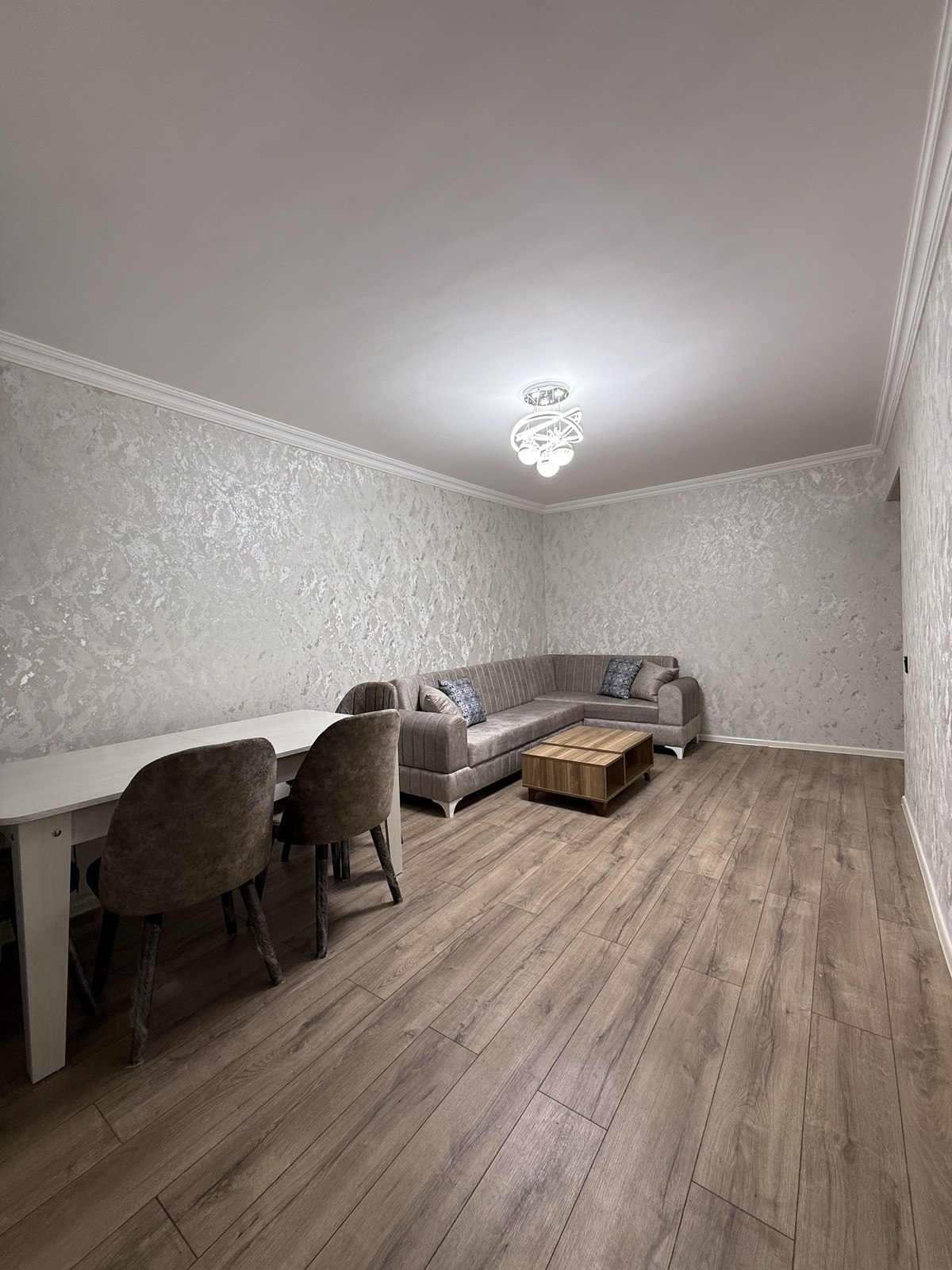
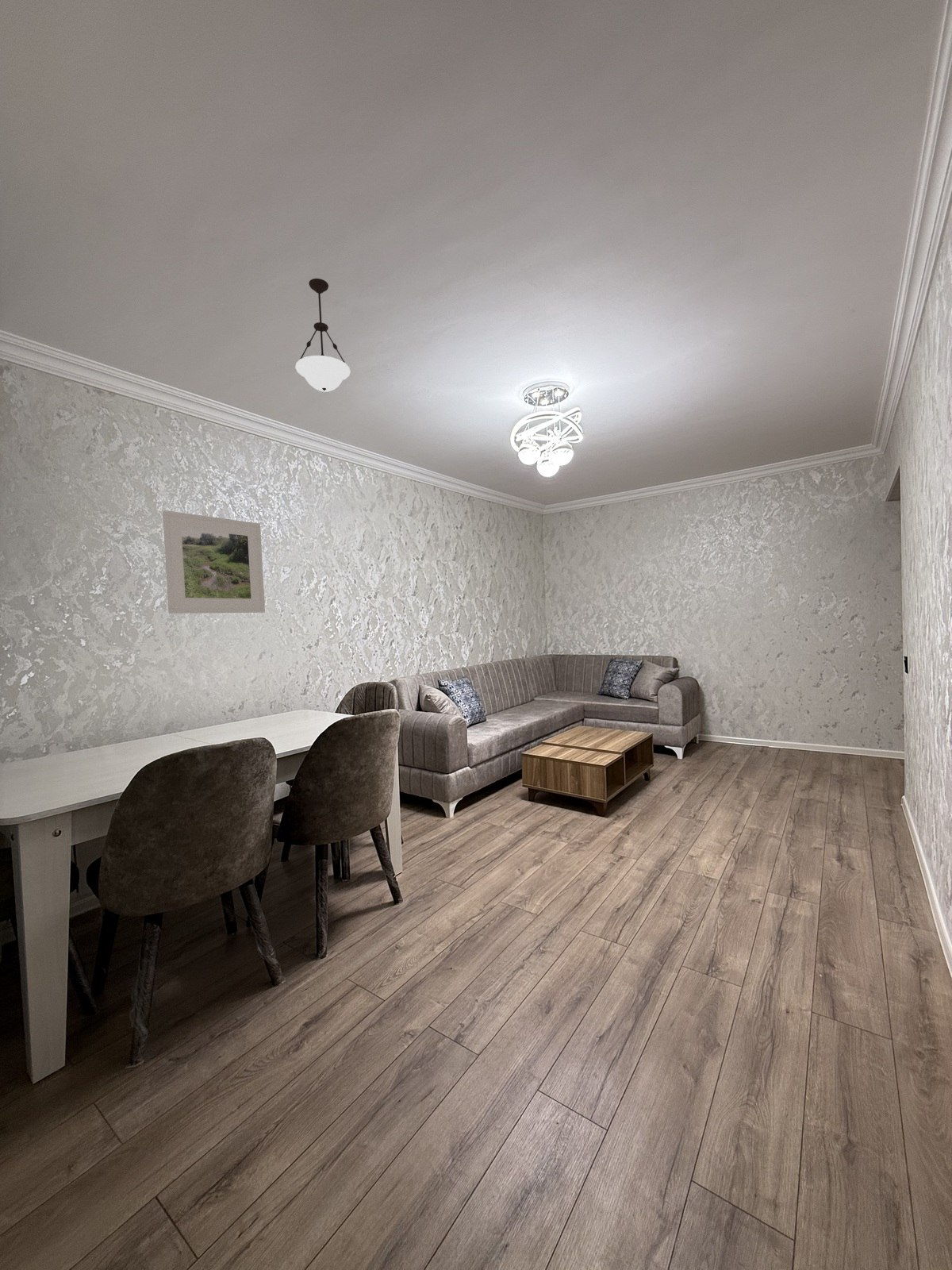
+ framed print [162,510,266,614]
+ pendant light [294,278,351,392]
